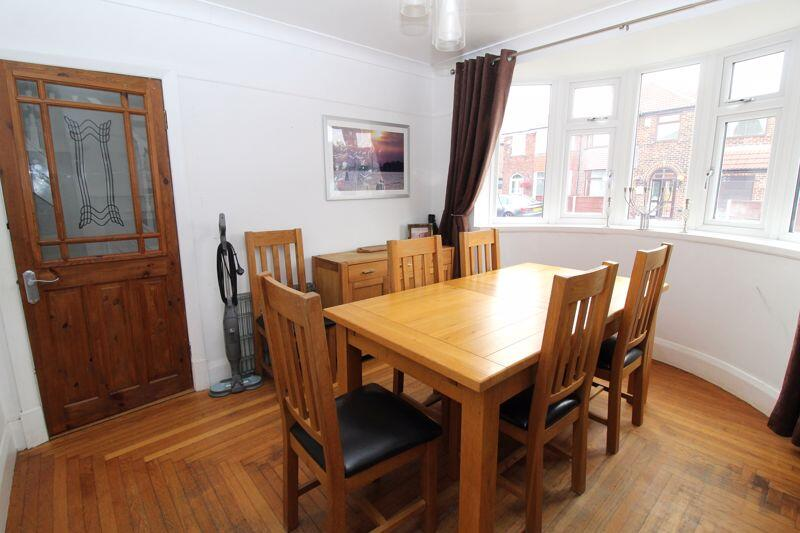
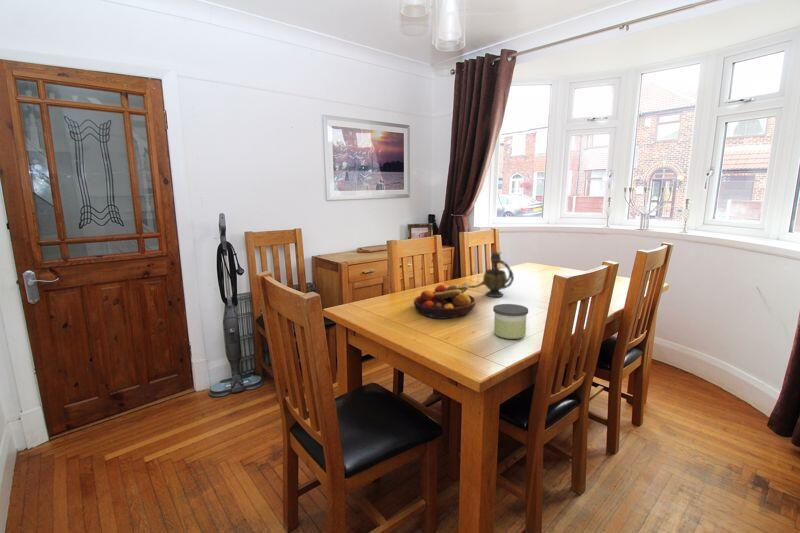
+ teapot [468,250,515,298]
+ candle [492,303,529,340]
+ fruit bowl [413,281,477,320]
